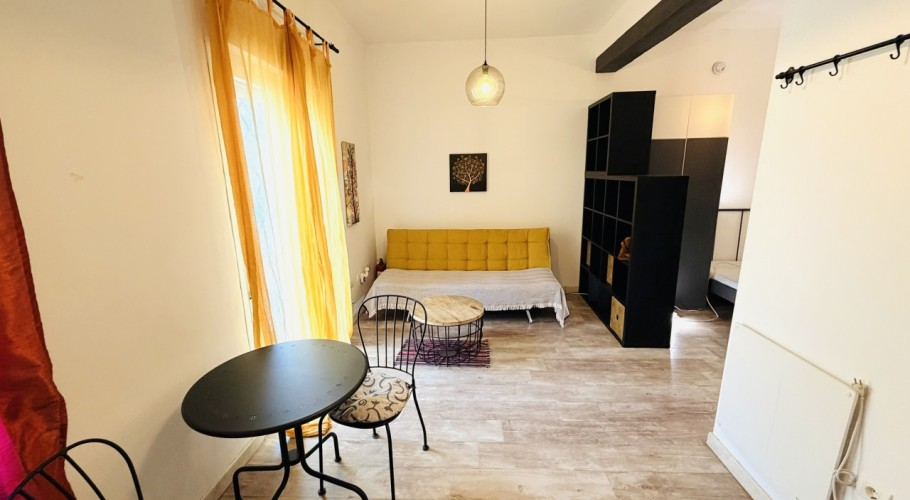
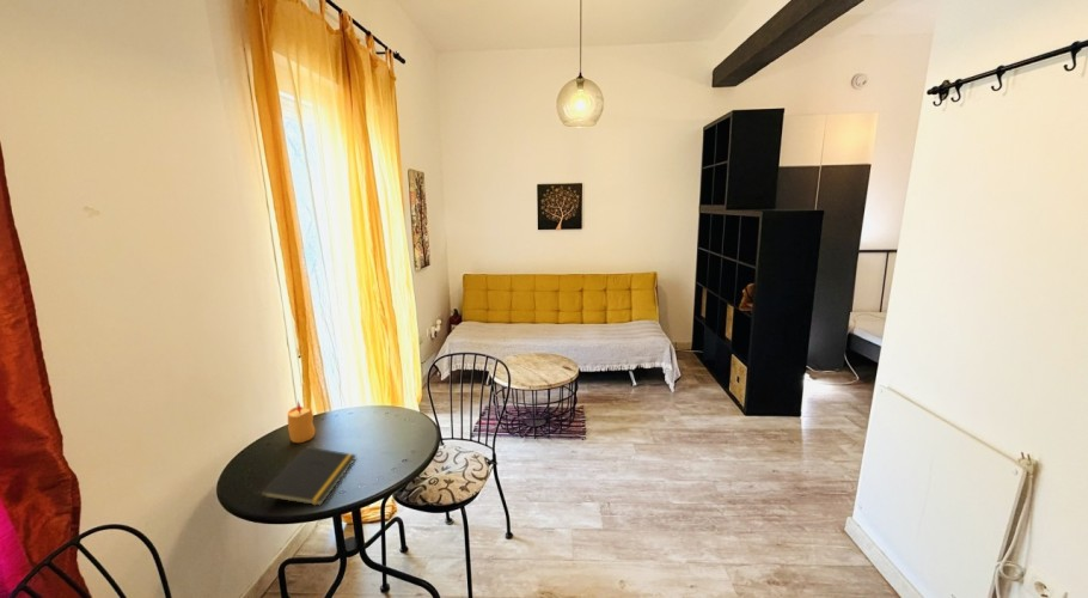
+ candle [287,399,316,444]
+ notepad [259,446,357,509]
